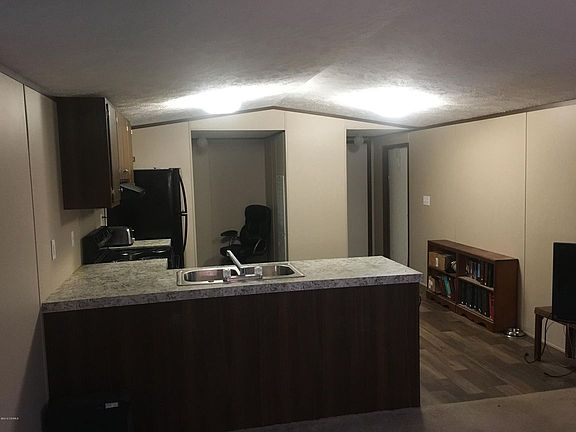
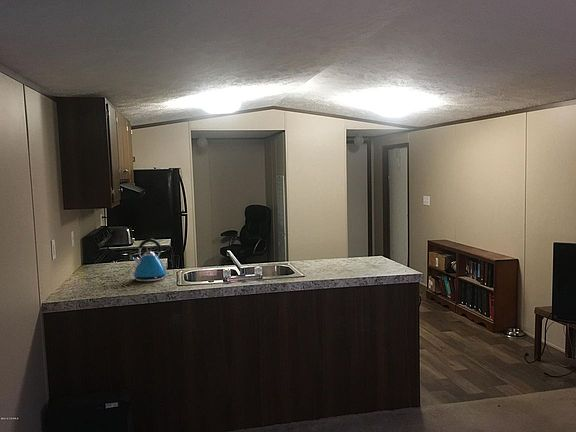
+ kettle [132,238,169,282]
